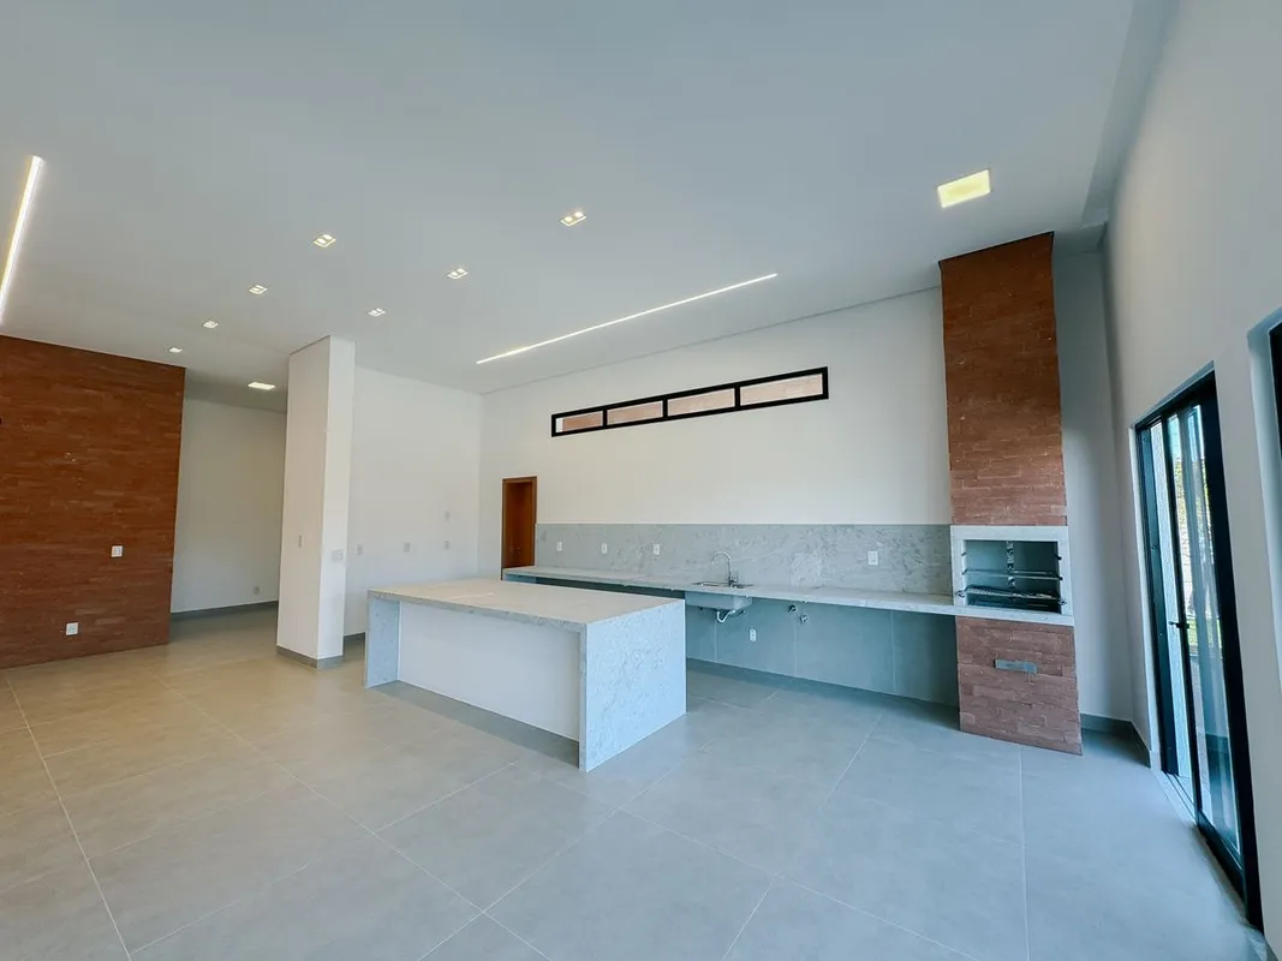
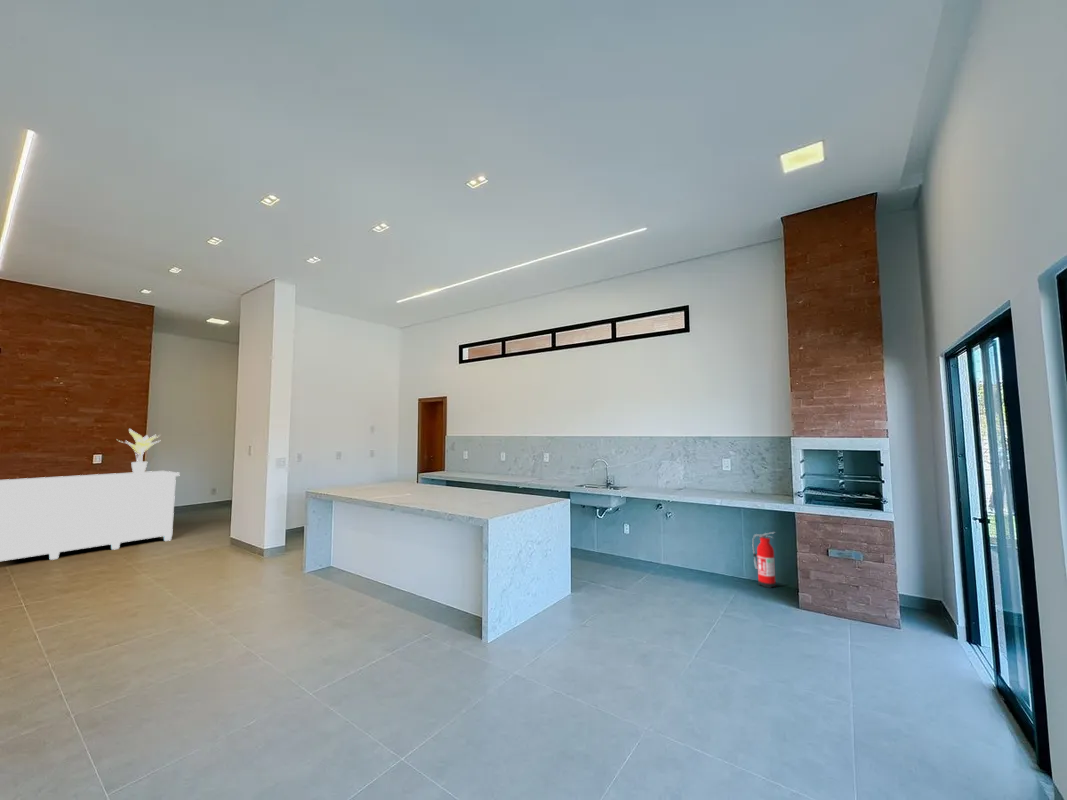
+ fire extinguisher [751,531,777,589]
+ sideboard [0,470,181,562]
+ potted plant [117,428,162,474]
